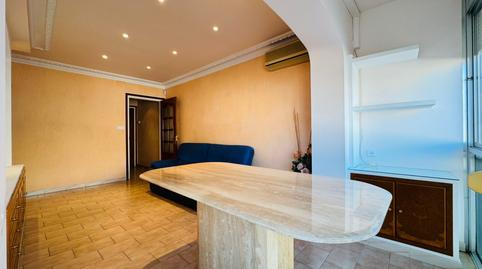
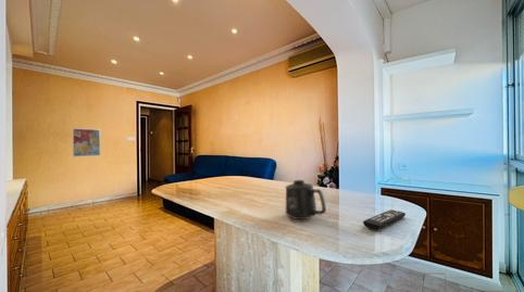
+ mug [284,179,327,220]
+ remote control [362,208,407,231]
+ wall art [72,127,101,158]
